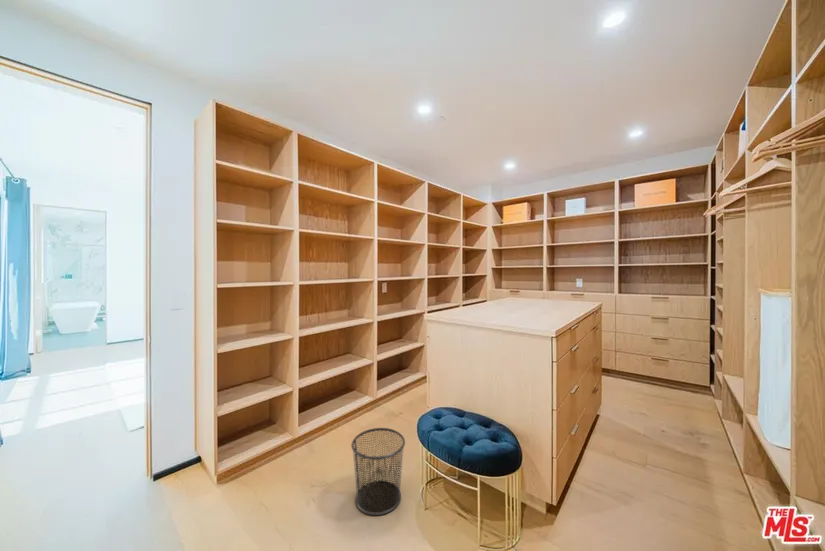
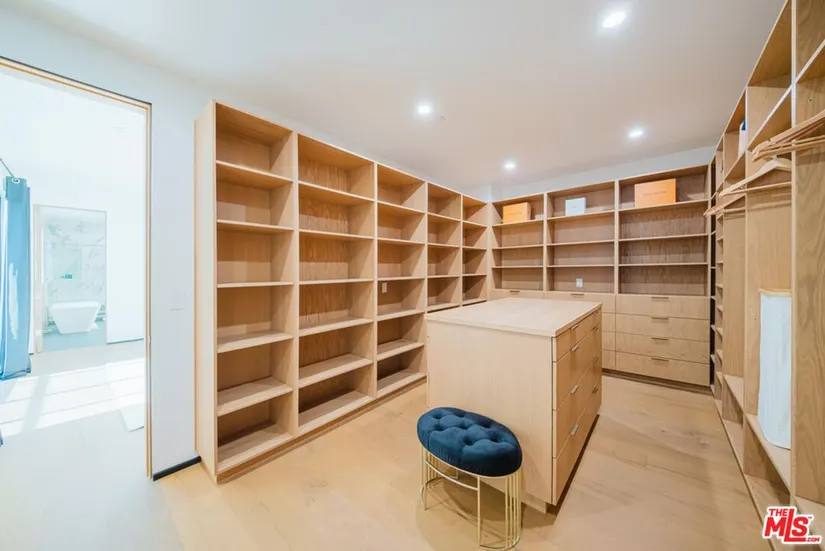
- waste bin [350,427,406,516]
